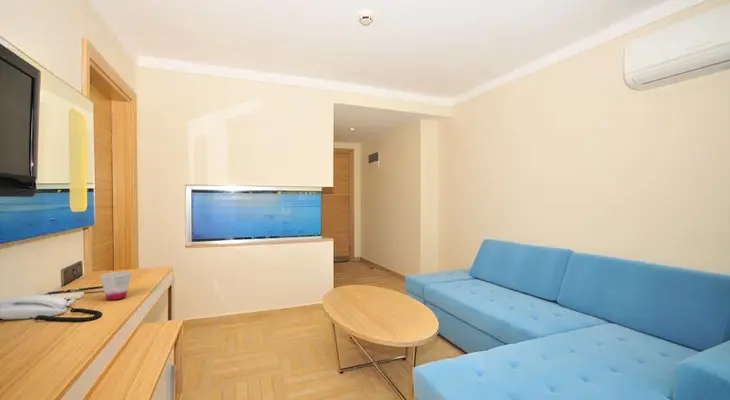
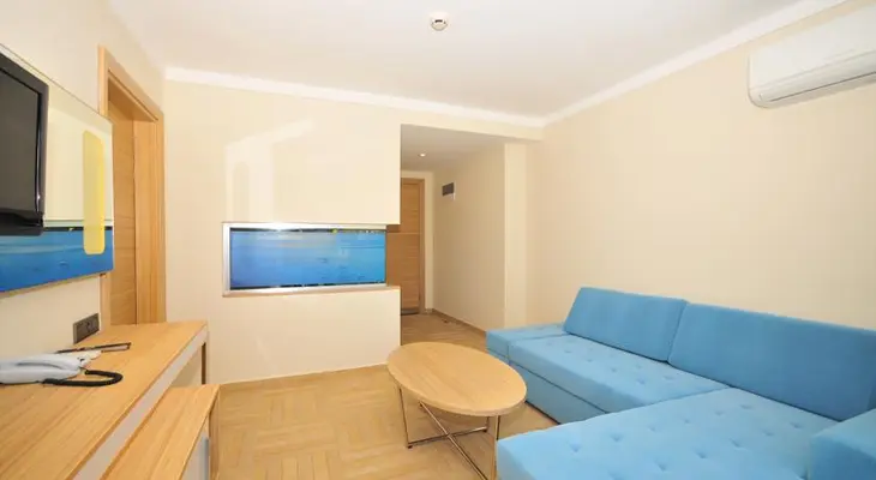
- cup [99,271,132,301]
